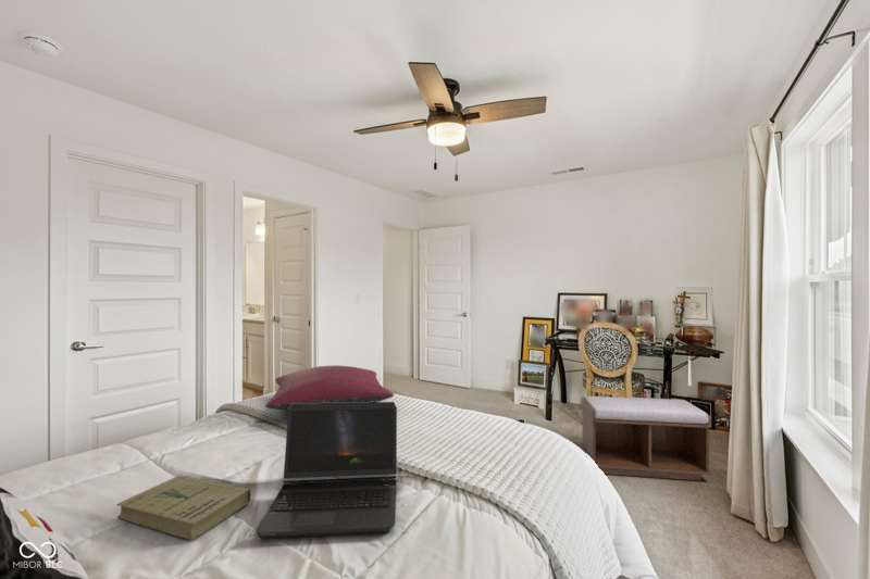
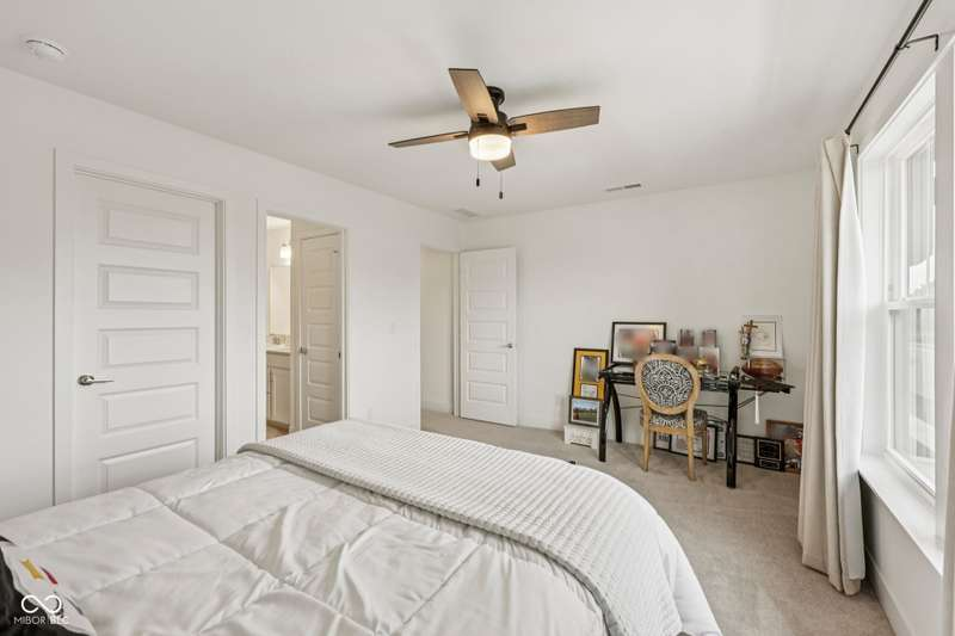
- laptop computer [256,401,398,540]
- bench [580,395,712,481]
- book [115,474,251,541]
- pillow [264,364,395,411]
